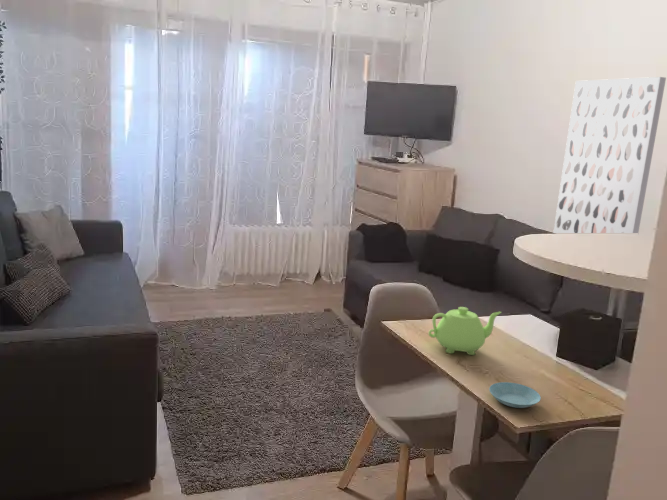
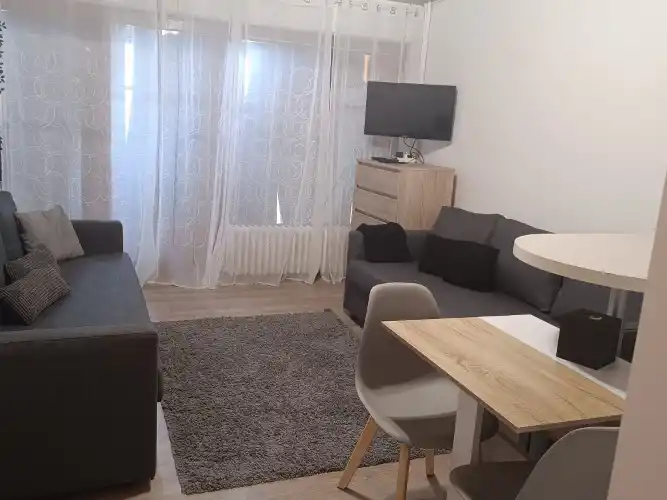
- saucer [488,381,542,409]
- wall art [552,76,667,234]
- teapot [428,306,502,356]
